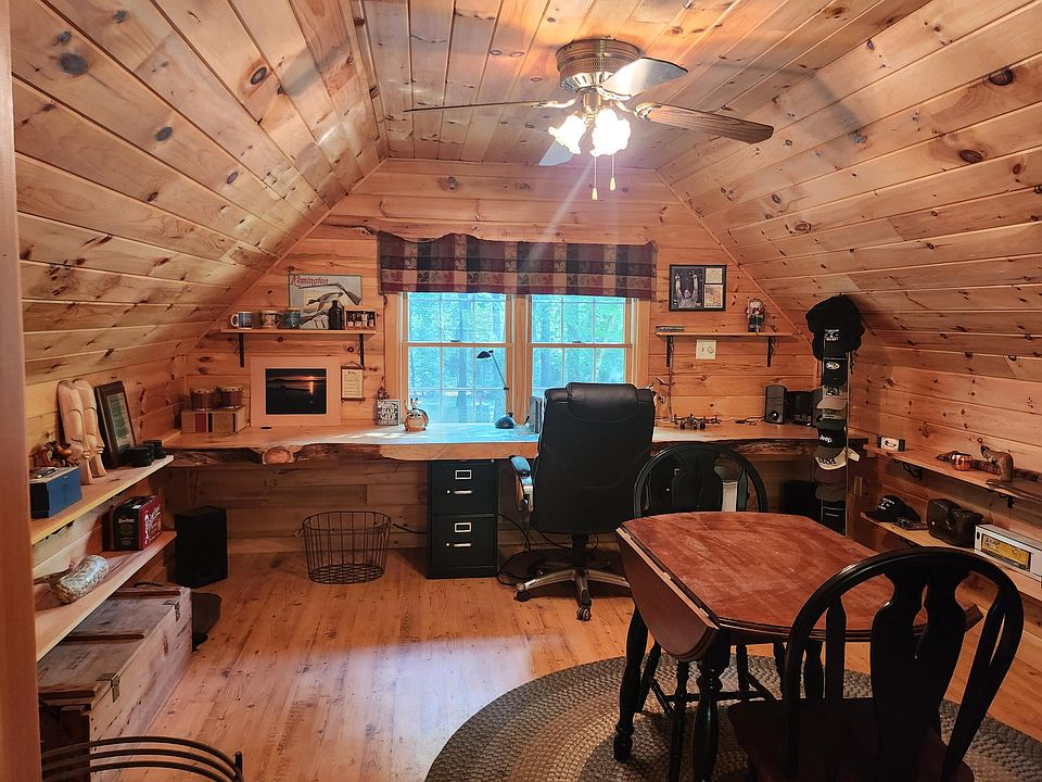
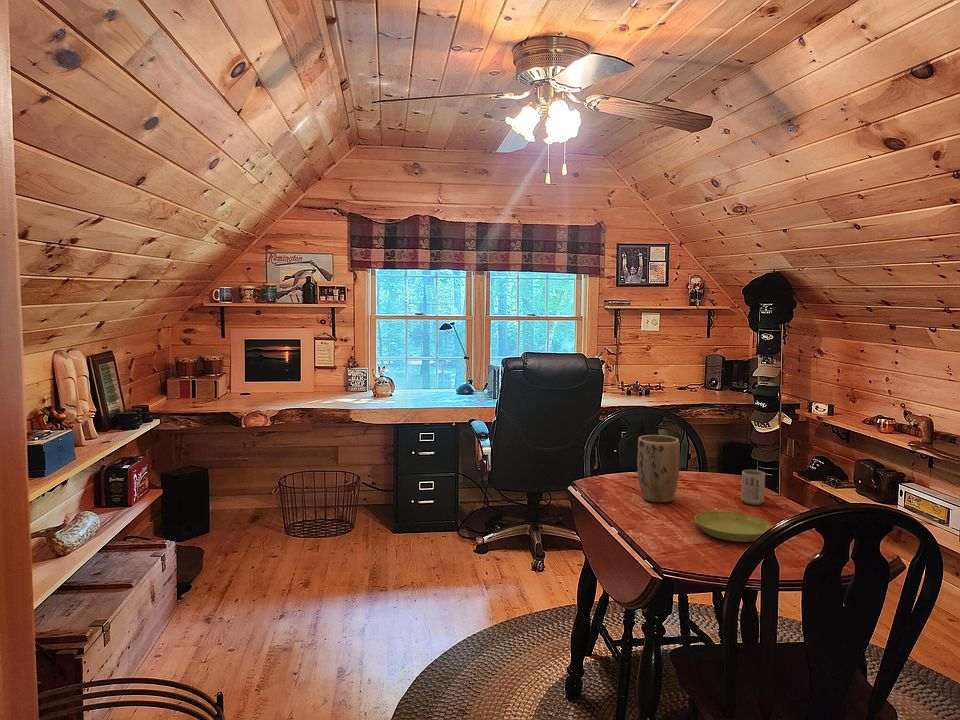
+ saucer [694,510,773,543]
+ cup [740,469,766,506]
+ plant pot [636,434,681,503]
